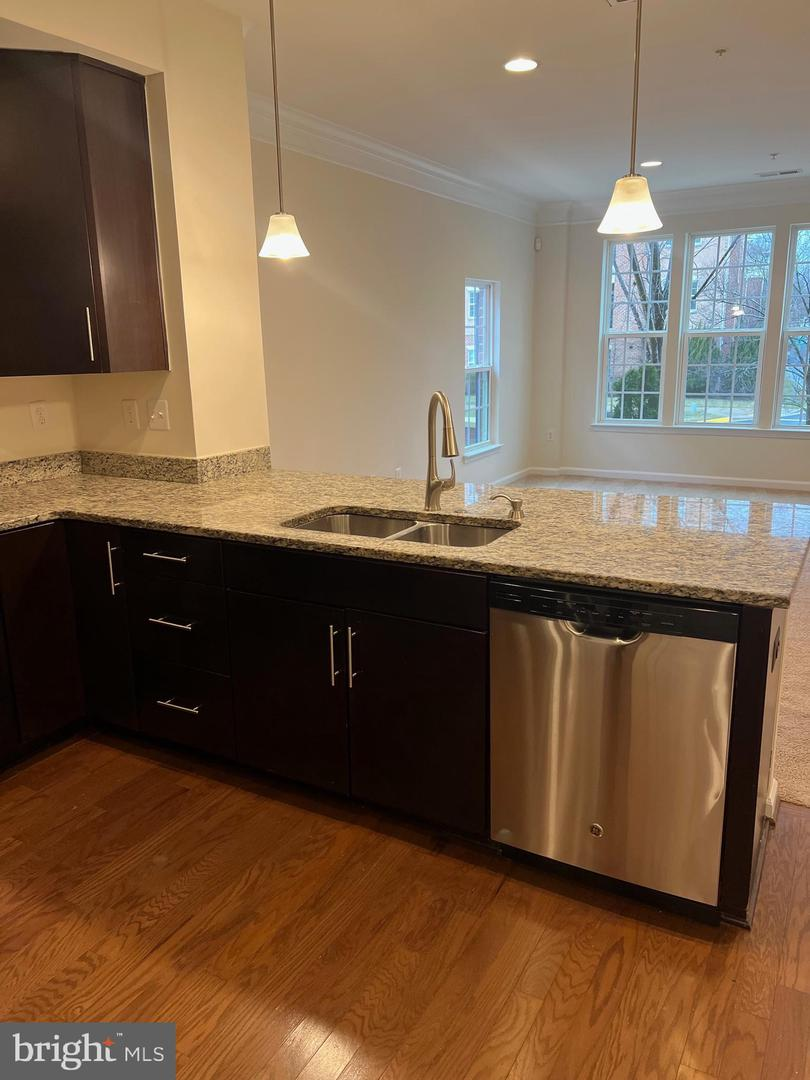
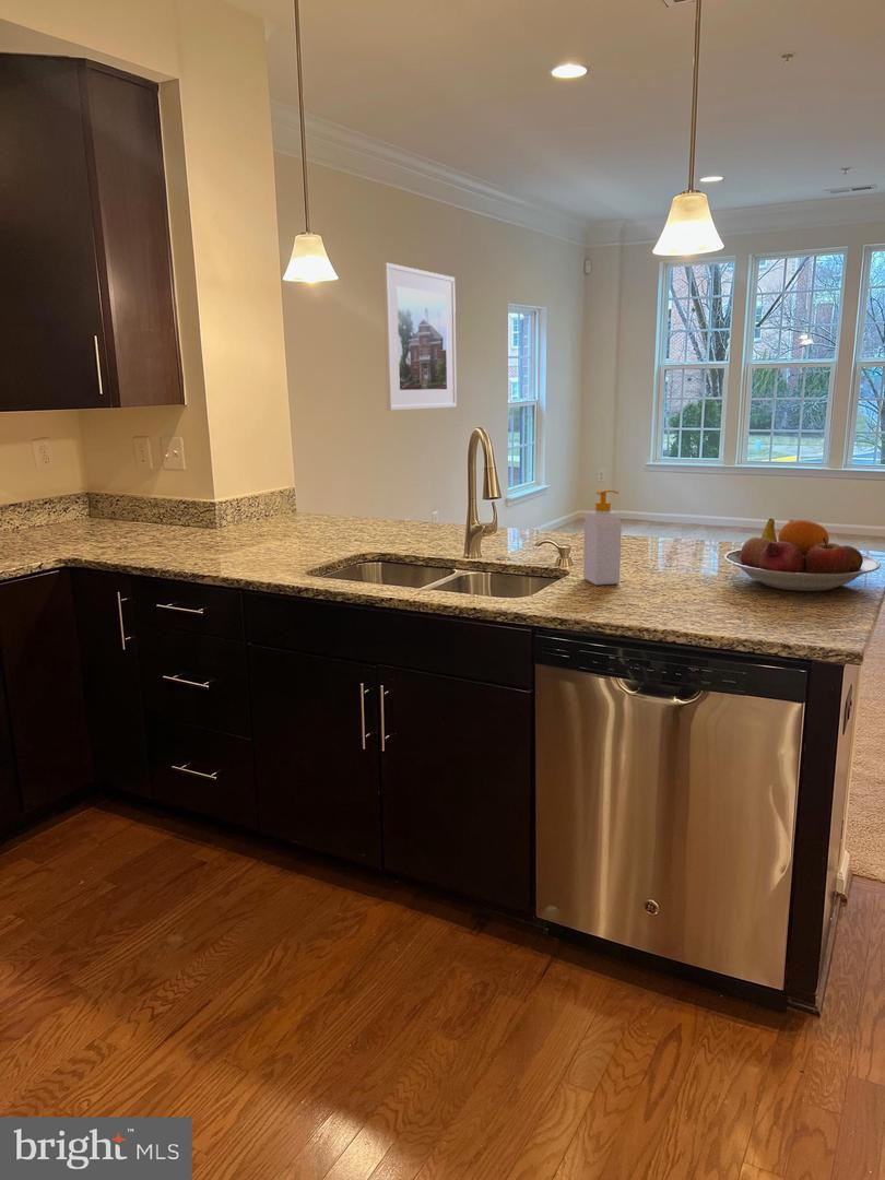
+ fruit bowl [723,518,882,592]
+ soap bottle [582,488,623,586]
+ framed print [381,261,458,412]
